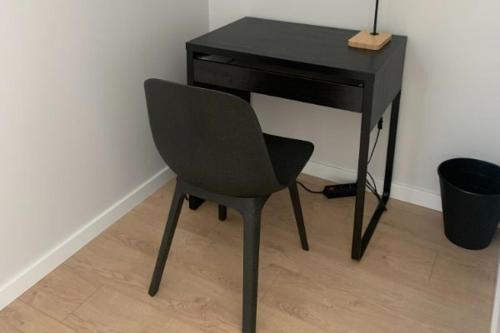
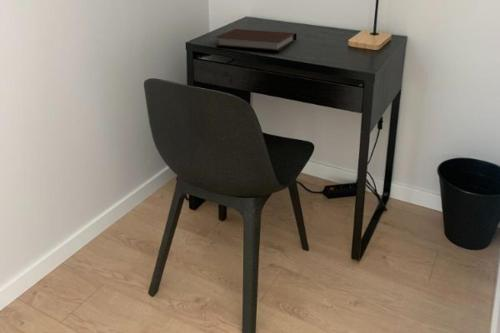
+ notebook [215,28,297,52]
